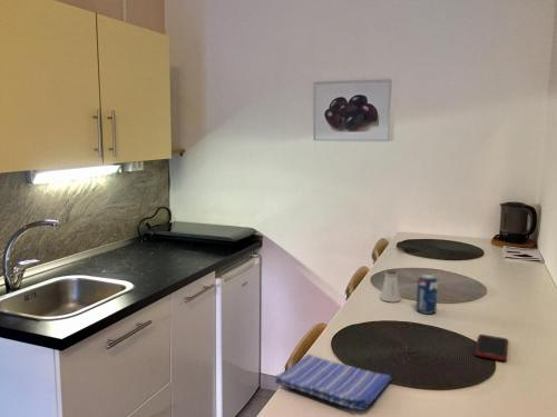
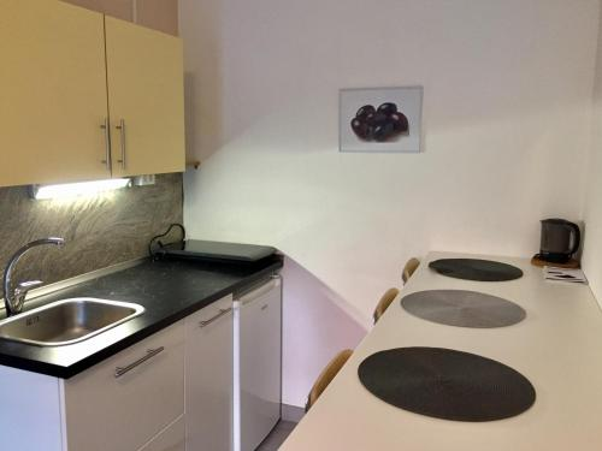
- saltshaker [379,269,402,304]
- cell phone [473,334,509,361]
- beverage can [416,274,439,315]
- dish towel [274,354,393,413]
